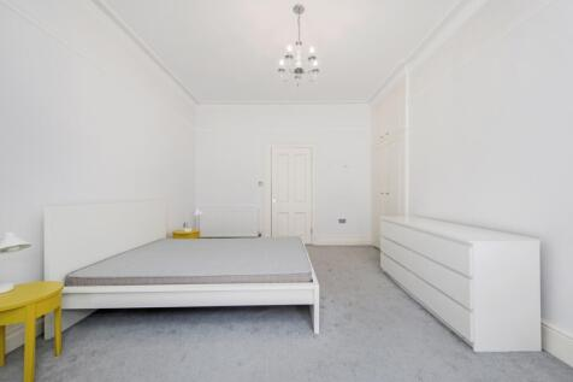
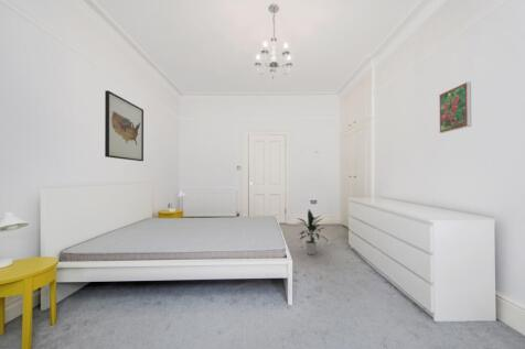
+ indoor plant [294,208,328,255]
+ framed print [438,80,472,134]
+ wall art [104,89,144,162]
